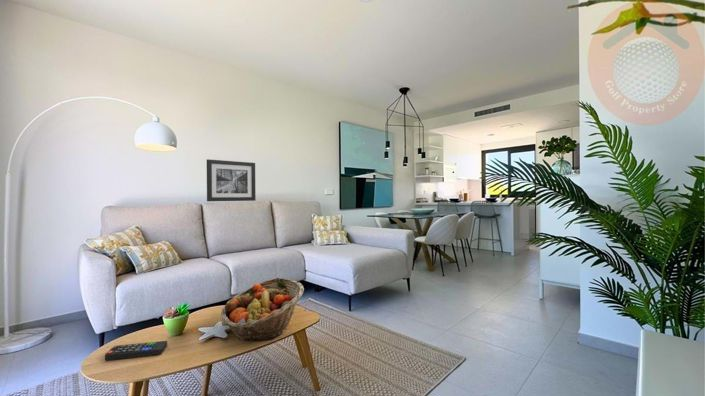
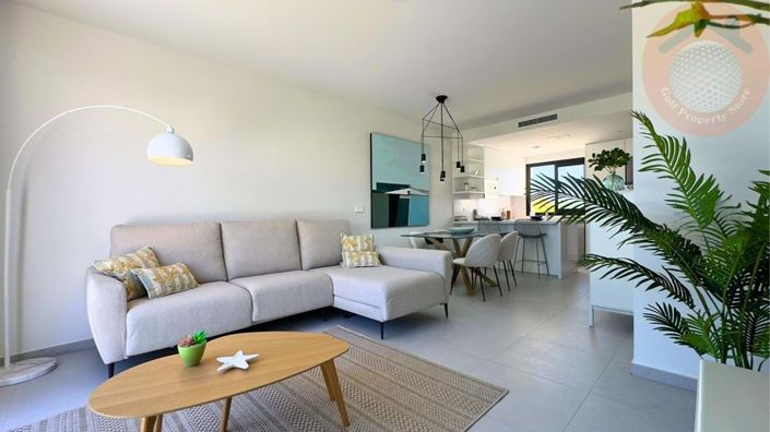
- remote control [104,340,168,361]
- wall art [206,158,257,202]
- fruit basket [220,277,305,342]
